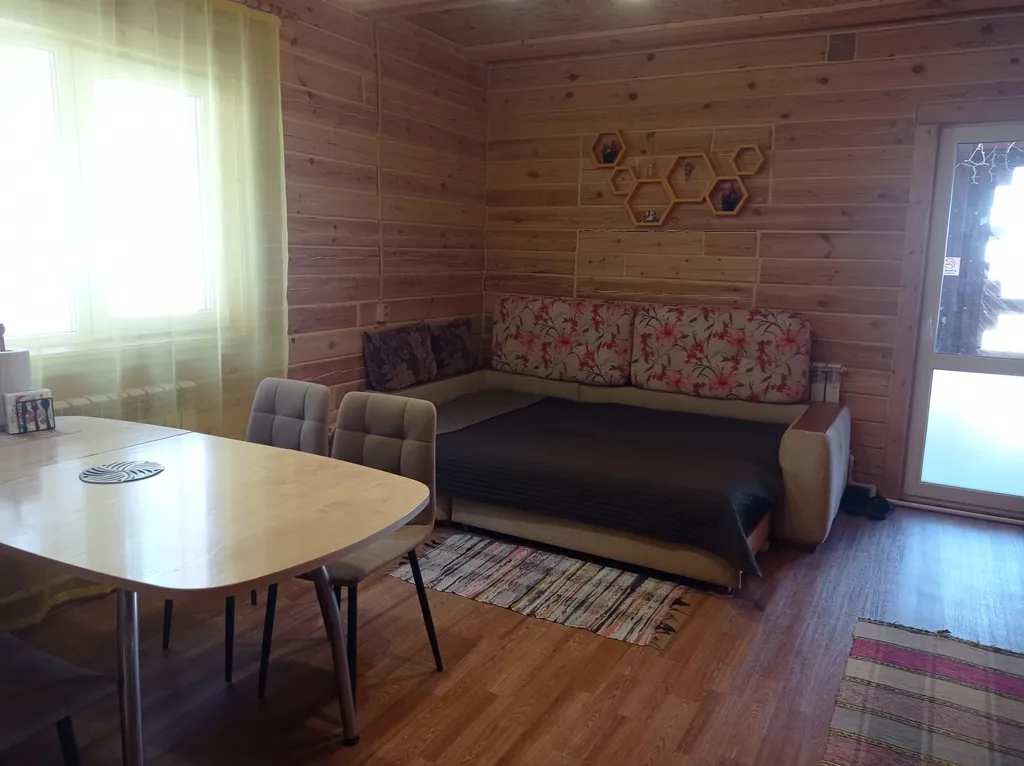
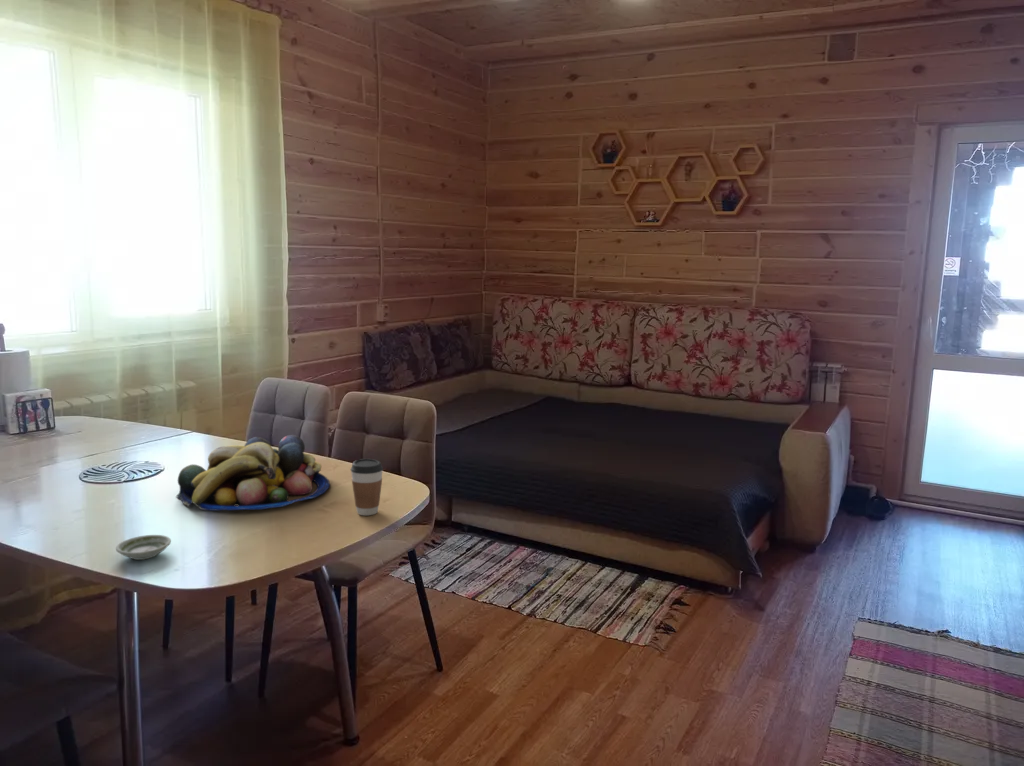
+ fruit bowl [176,434,331,512]
+ coffee cup [350,458,384,516]
+ saucer [115,534,172,561]
